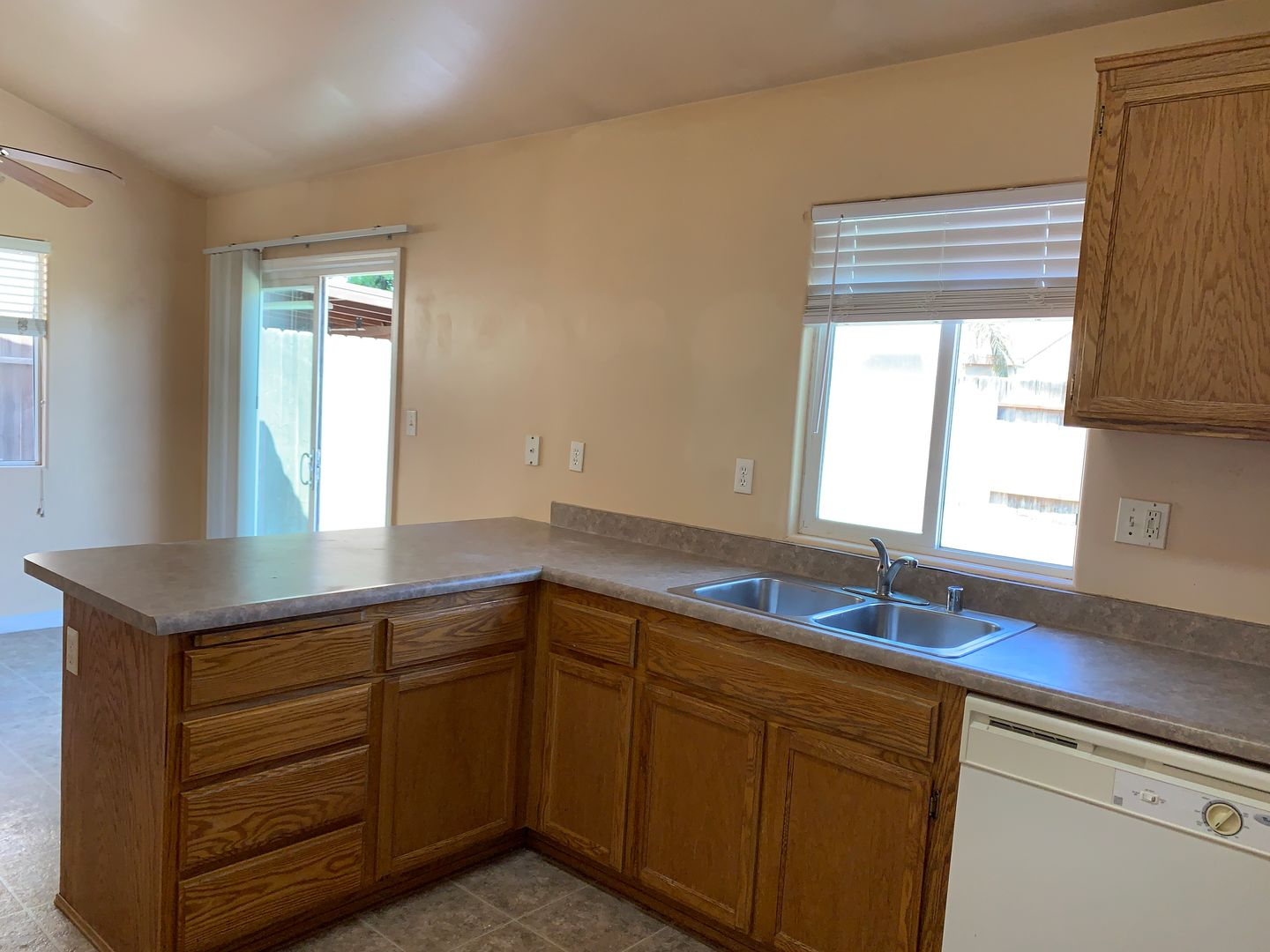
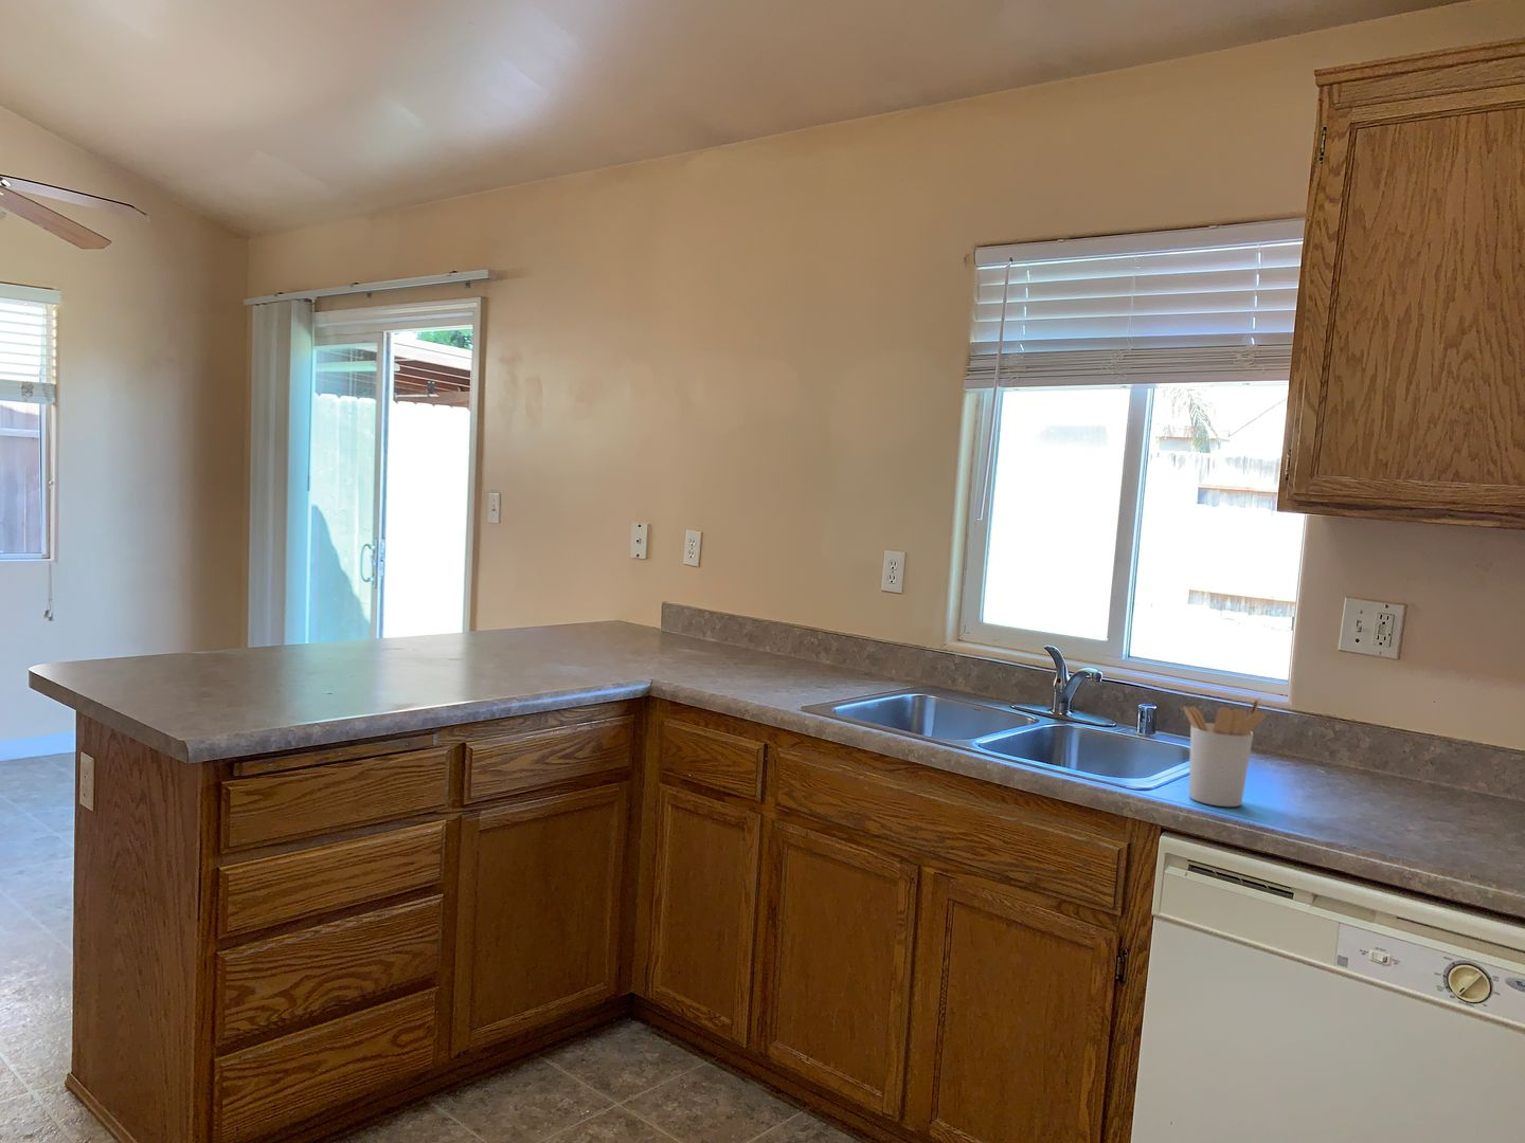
+ utensil holder [1182,696,1268,808]
